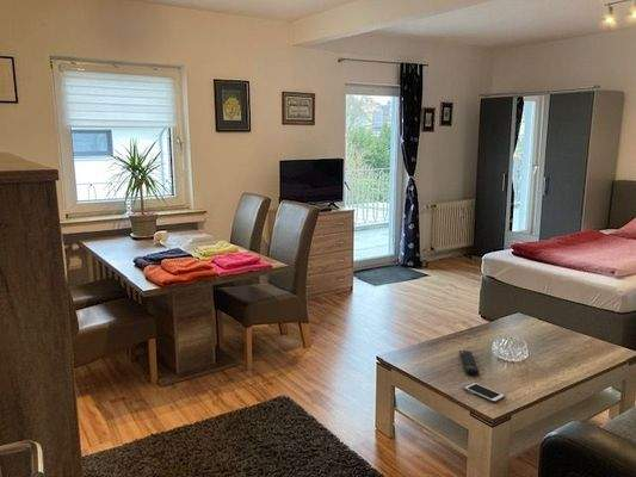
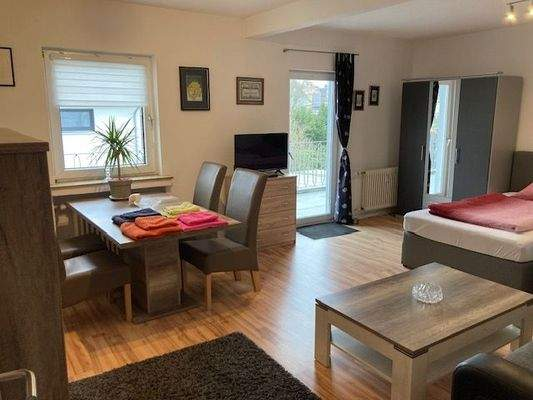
- cell phone [463,382,506,404]
- remote control [458,349,480,377]
